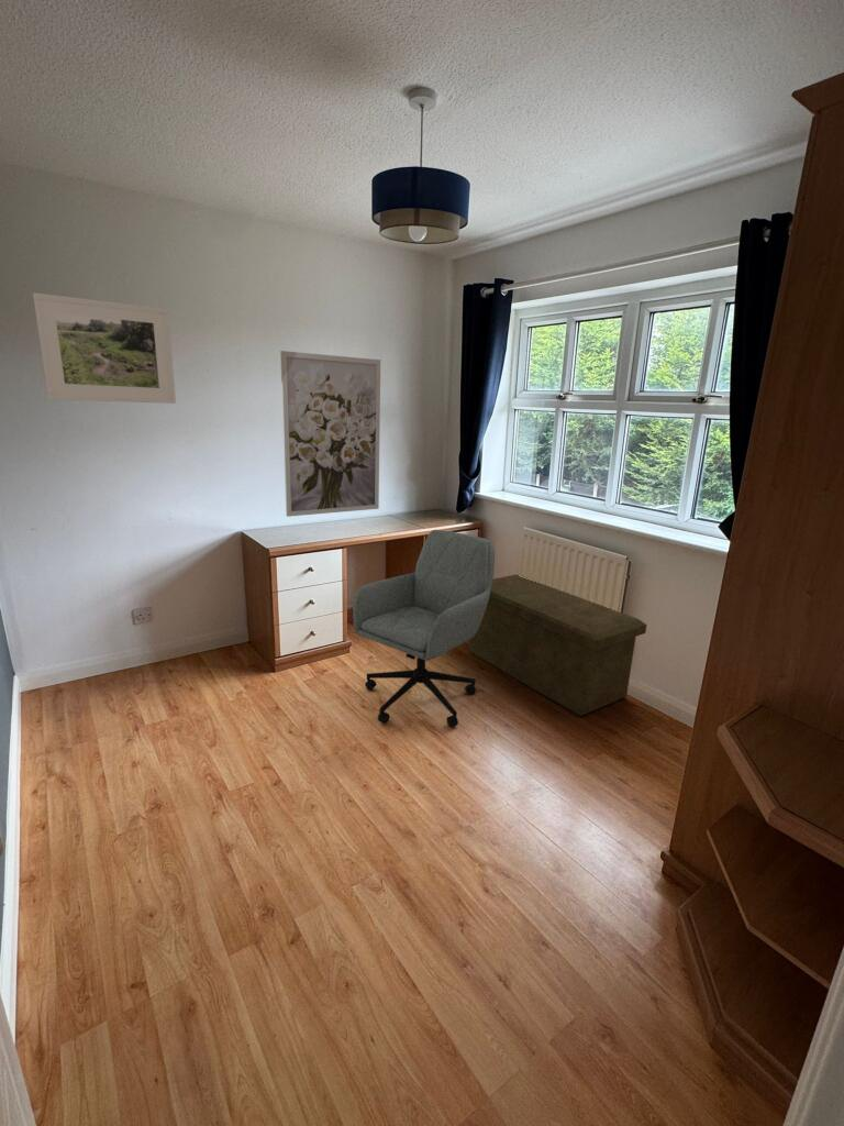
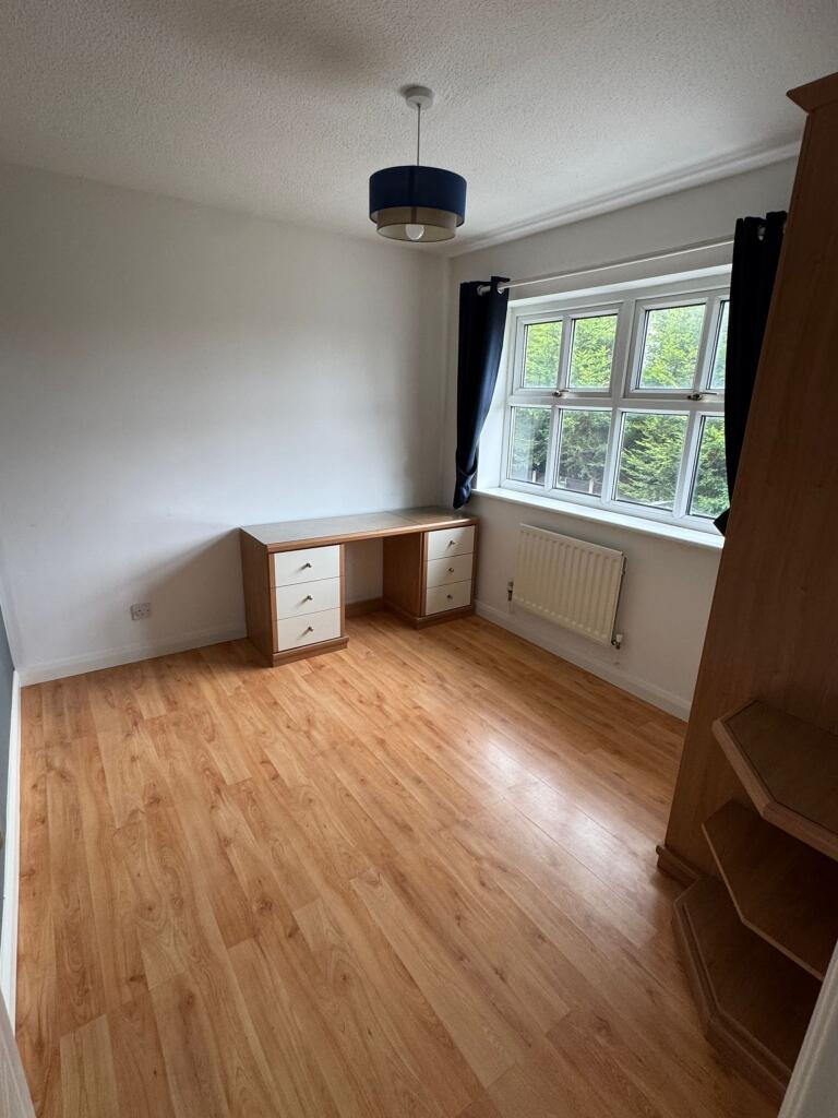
- office chair [352,529,496,728]
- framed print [32,291,177,405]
- wall art [279,350,381,518]
- storage bench [468,574,647,717]
